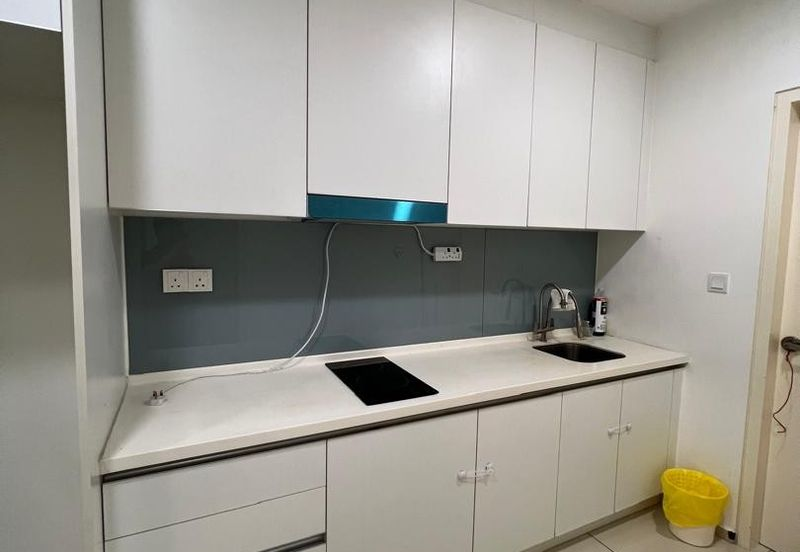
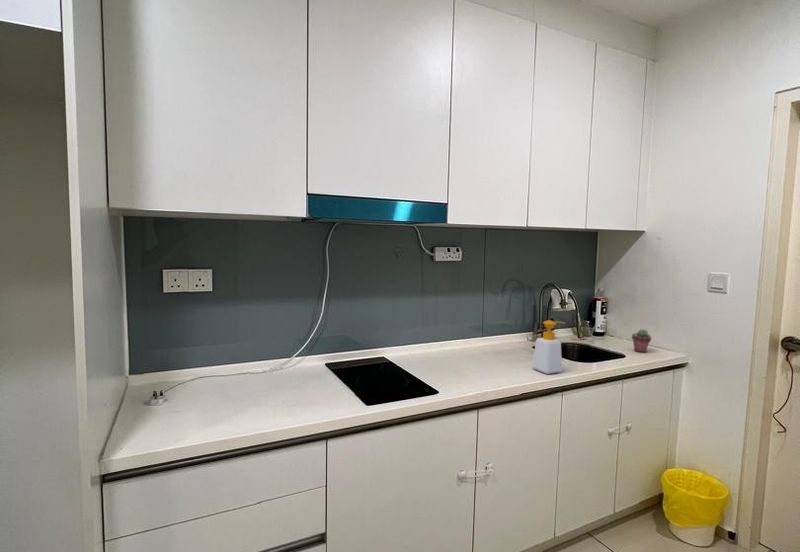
+ soap bottle [531,319,566,375]
+ potted succulent [631,328,653,353]
